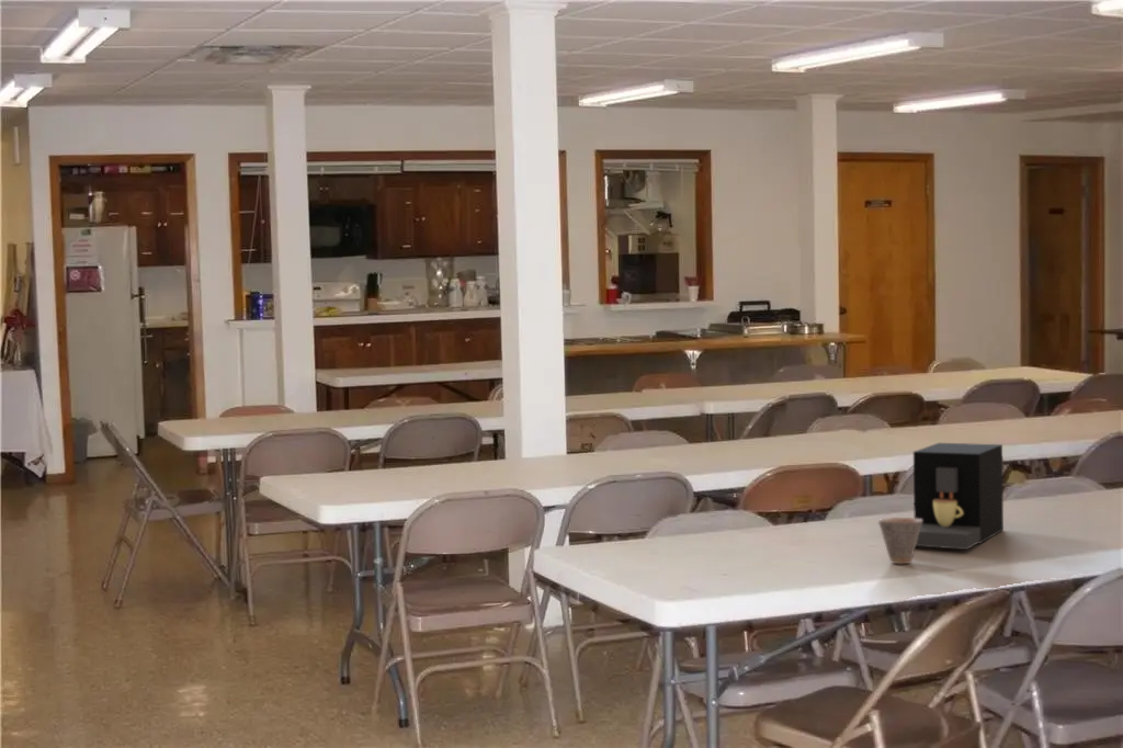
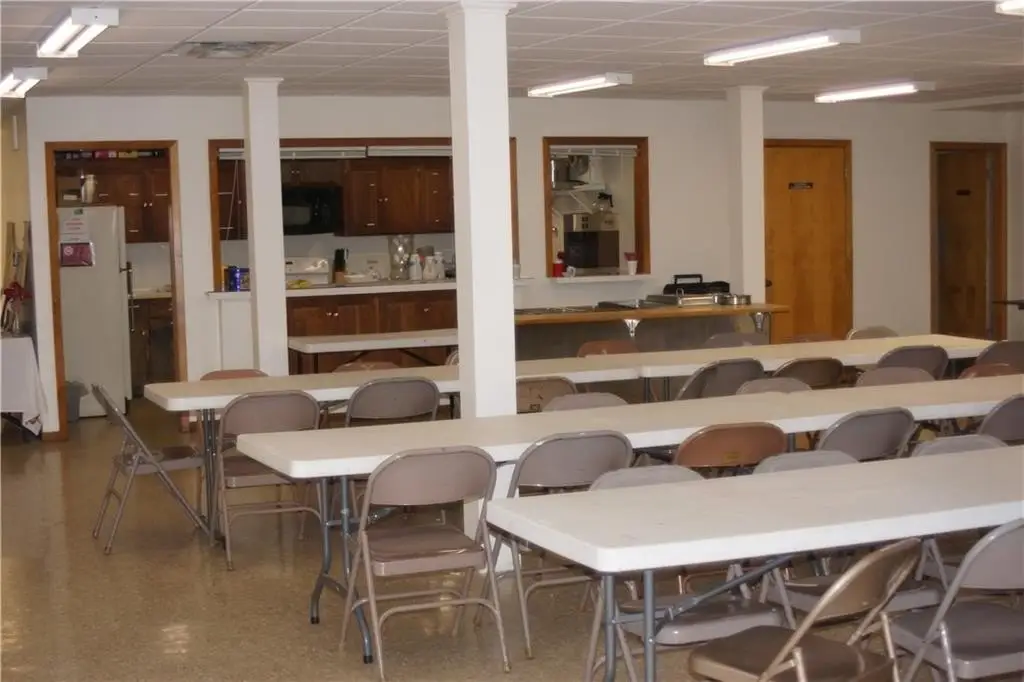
- cup [877,517,922,565]
- coffee maker [912,442,1005,551]
